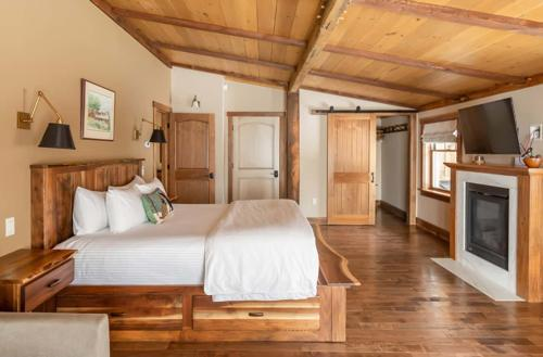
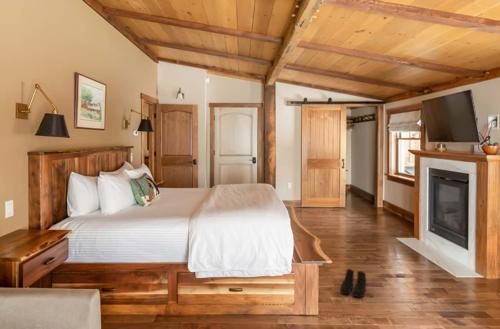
+ boots [339,268,367,298]
